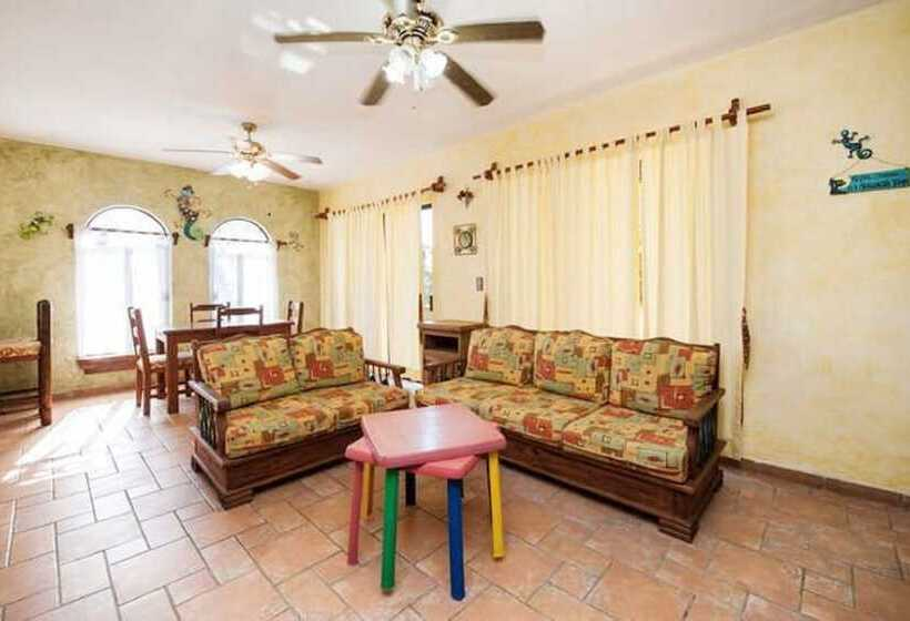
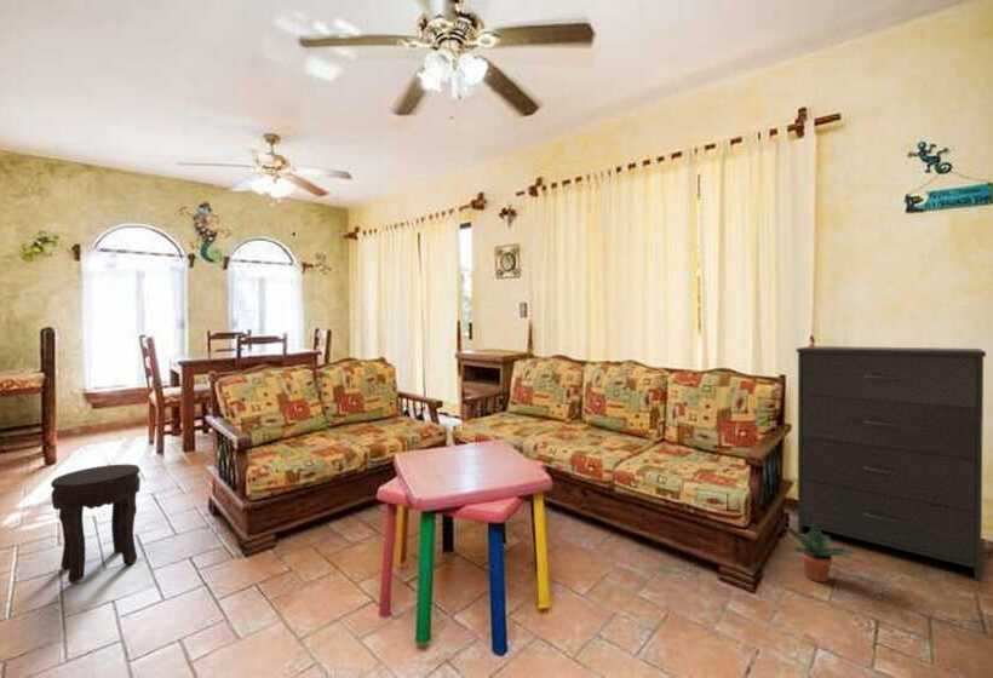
+ potted plant [782,523,857,584]
+ dresser [796,345,987,581]
+ side table [50,464,142,584]
